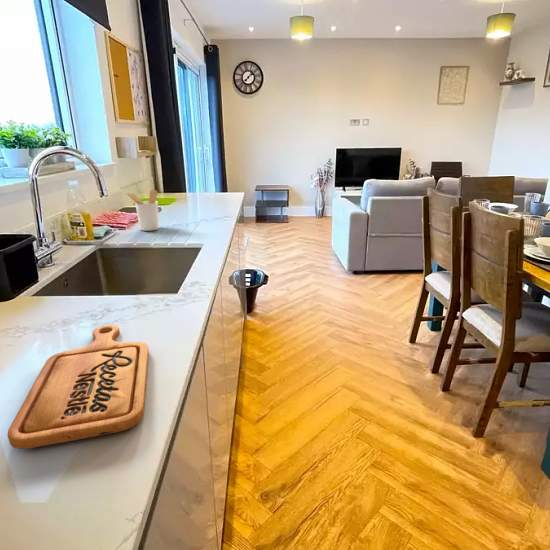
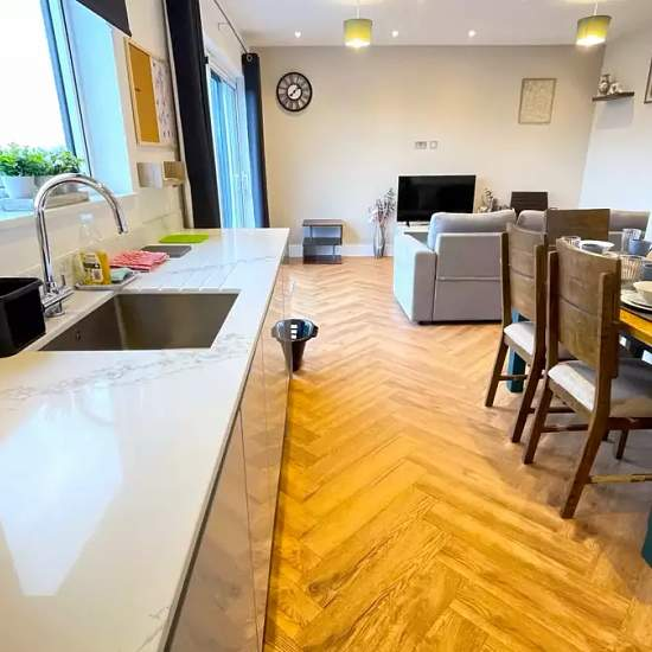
- cutting board [7,324,150,450]
- utensil holder [125,189,160,232]
